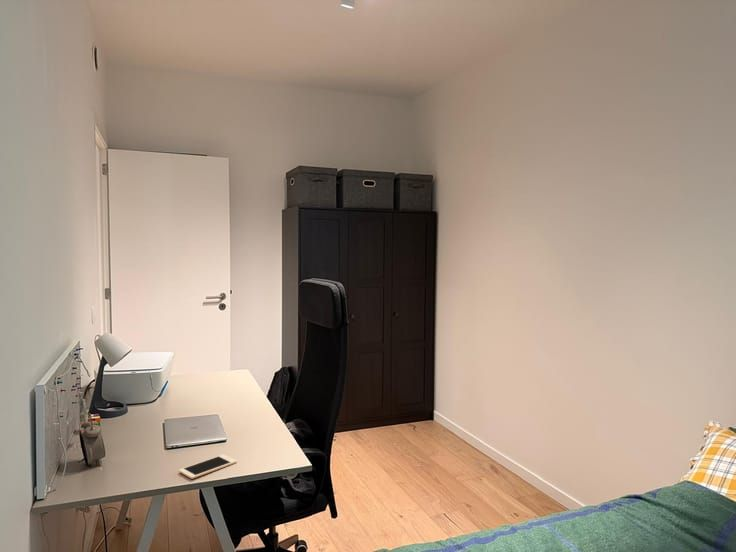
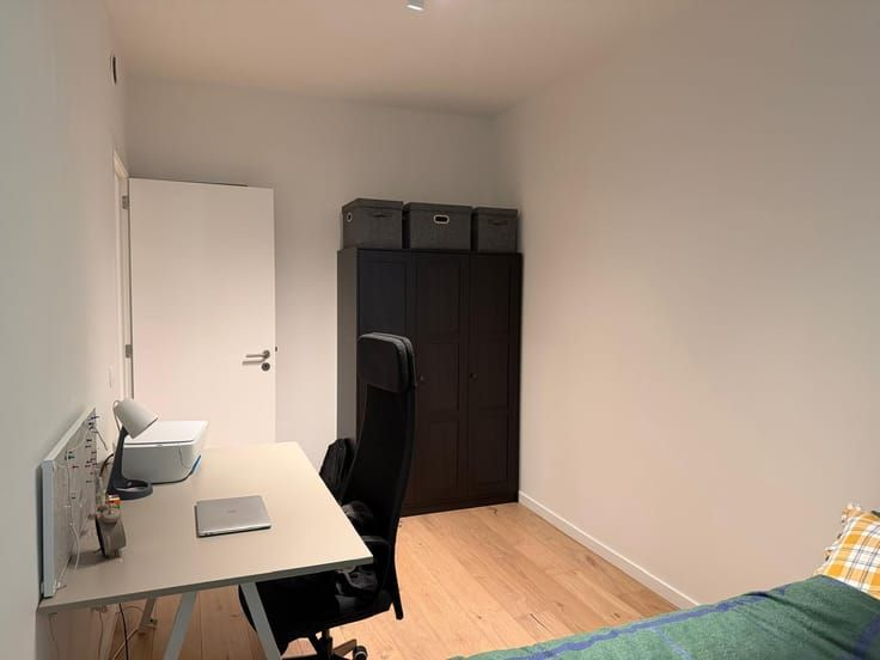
- cell phone [178,454,238,480]
